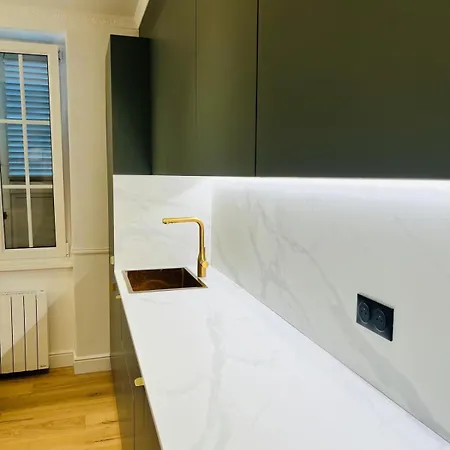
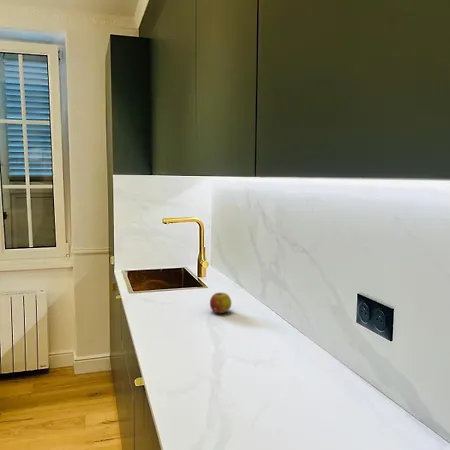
+ fruit [209,292,232,314]
